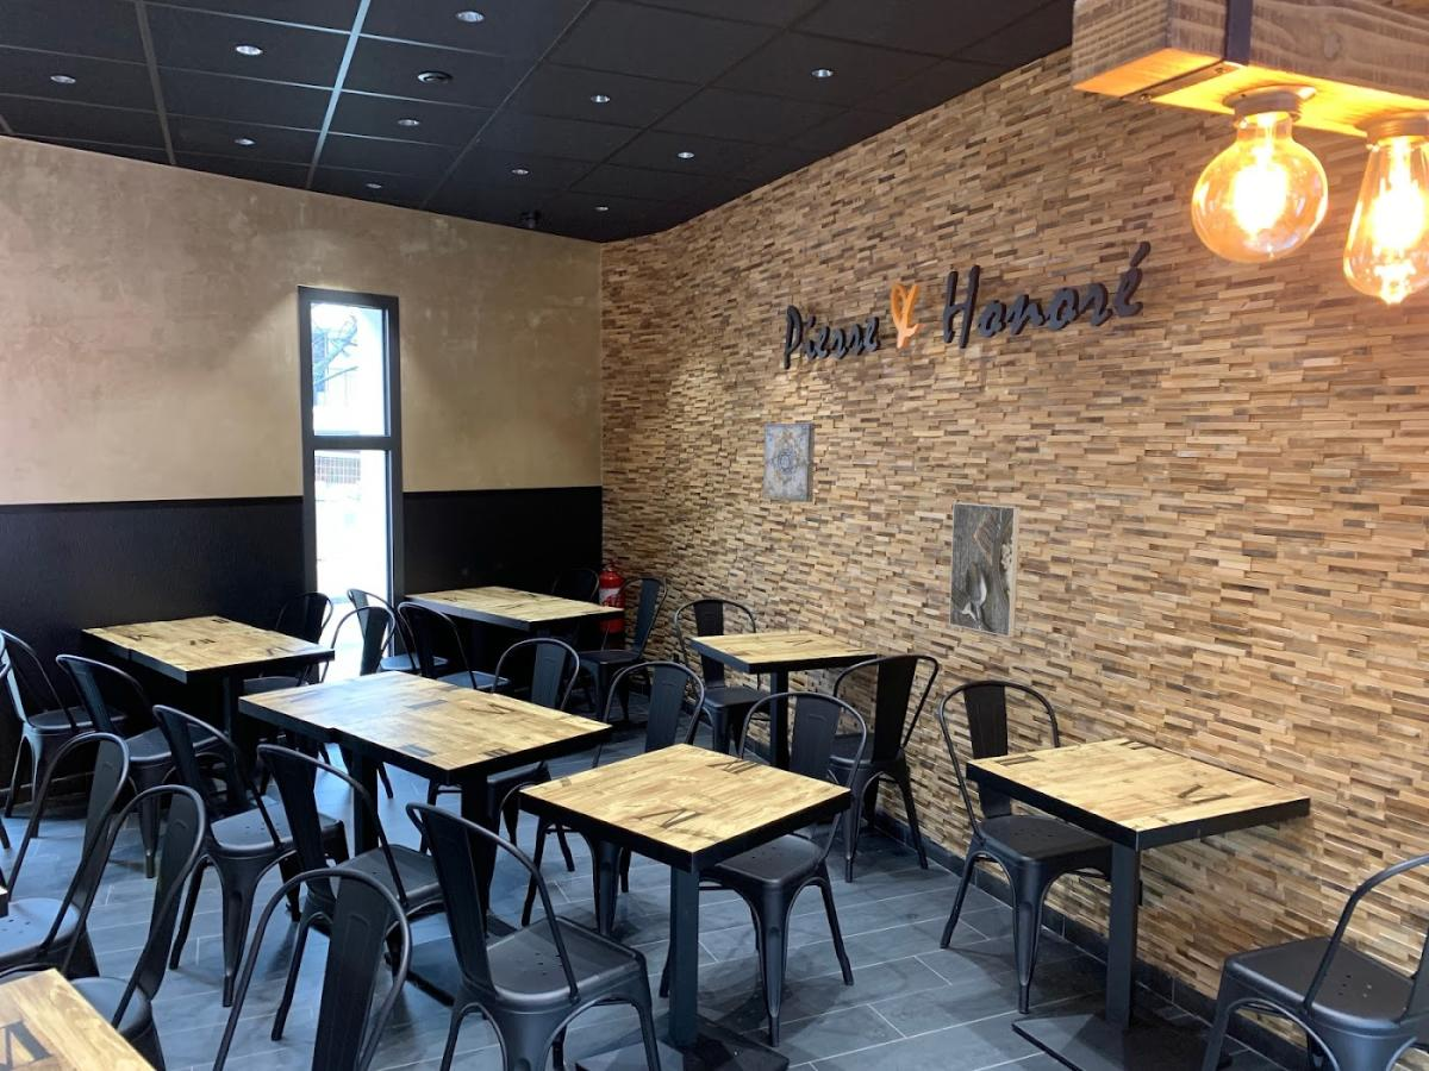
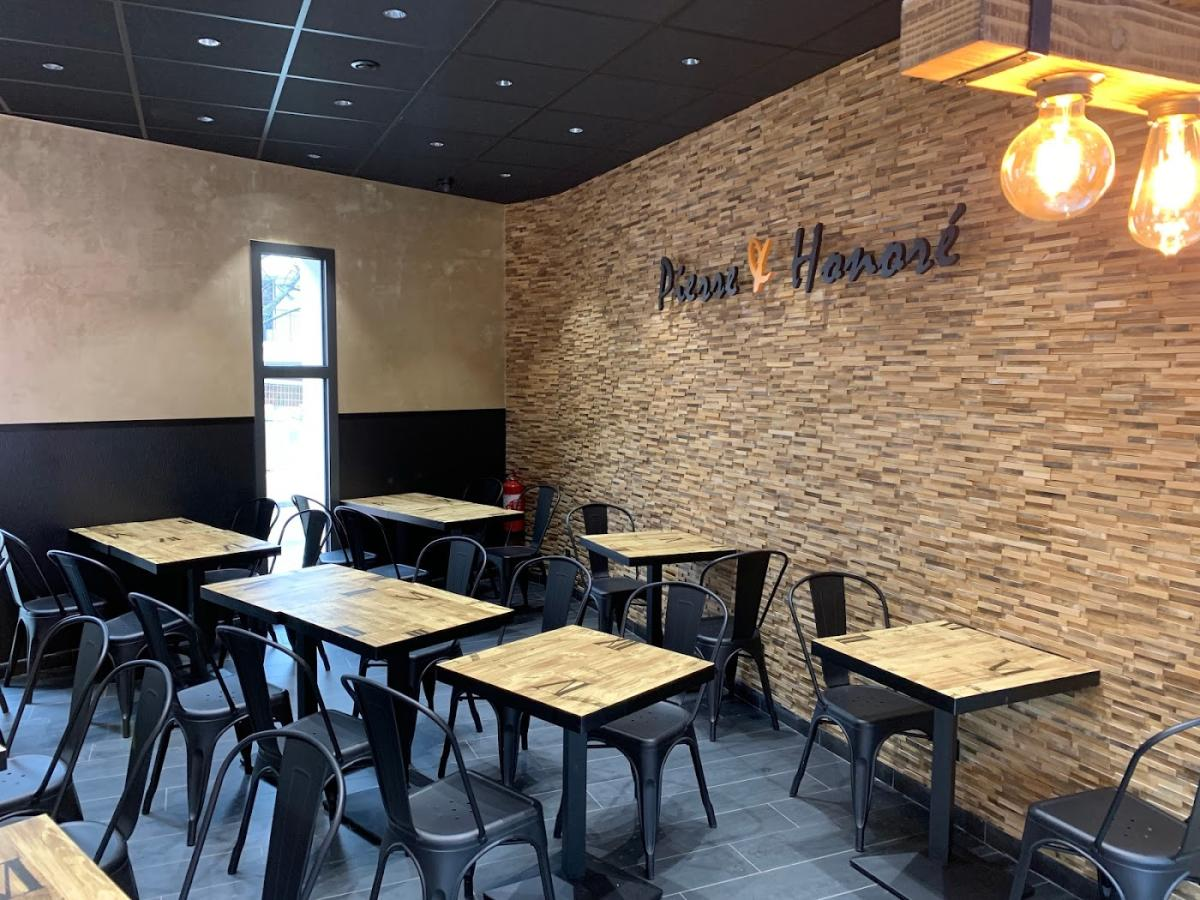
- wall art [762,421,816,503]
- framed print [948,501,1022,639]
